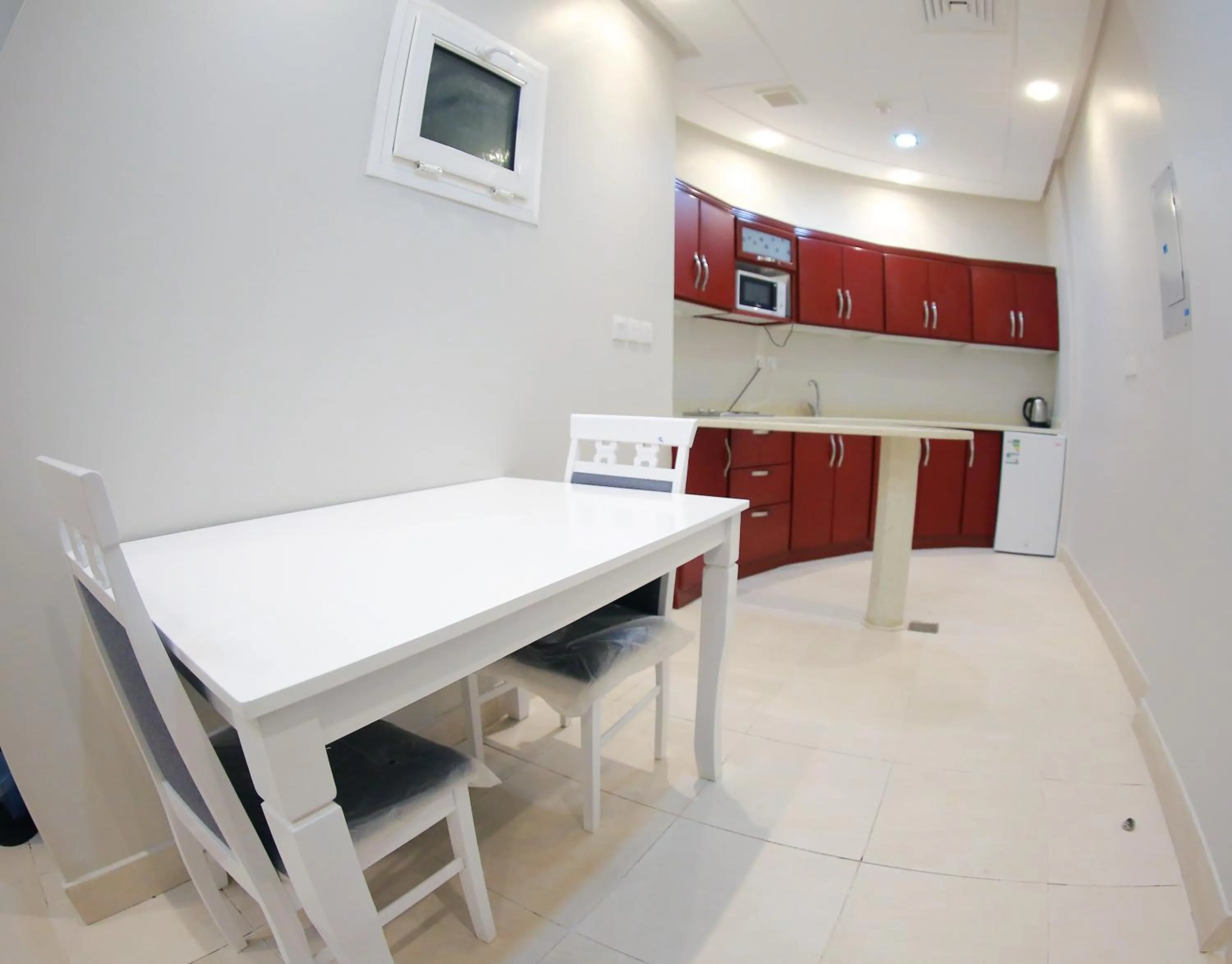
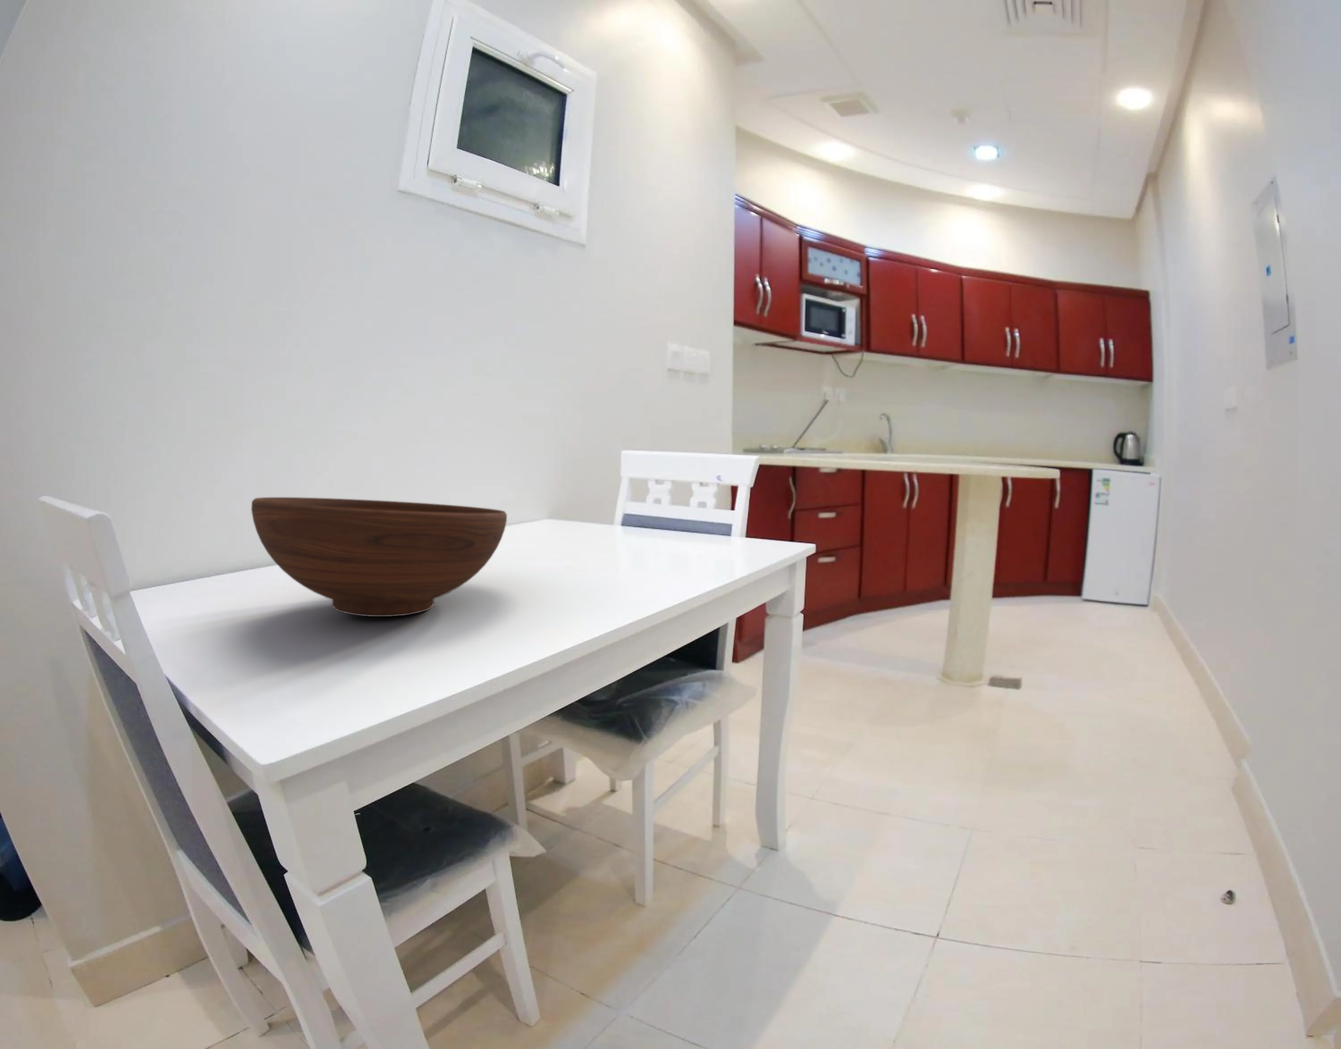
+ fruit bowl [250,497,507,617]
